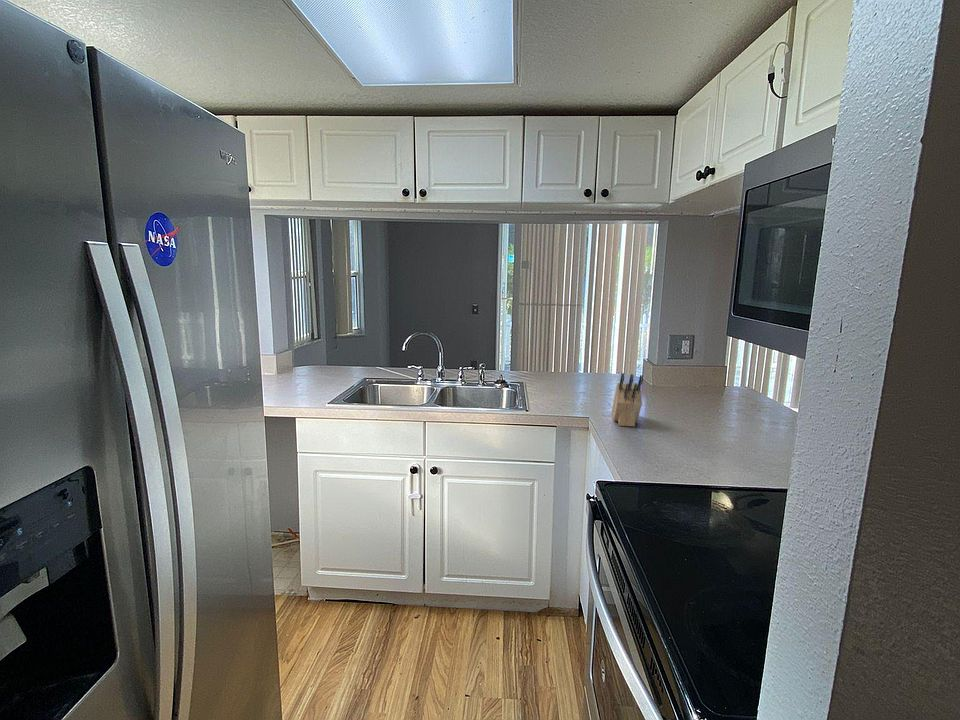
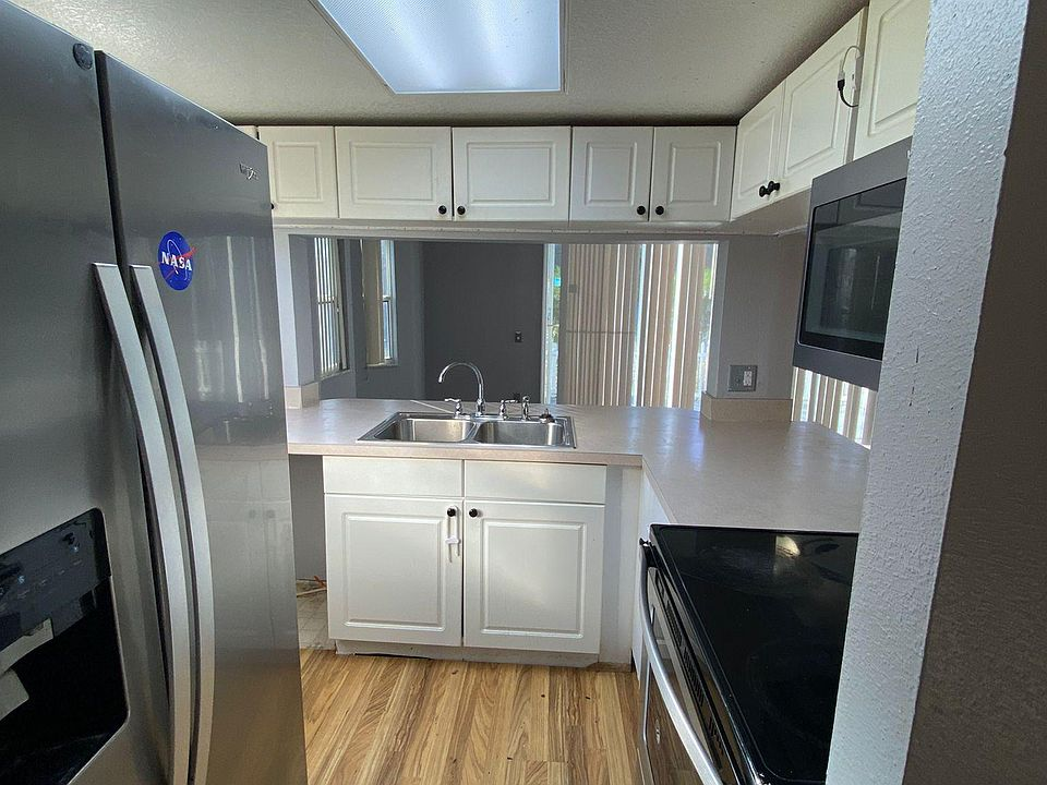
- knife block [611,372,644,428]
